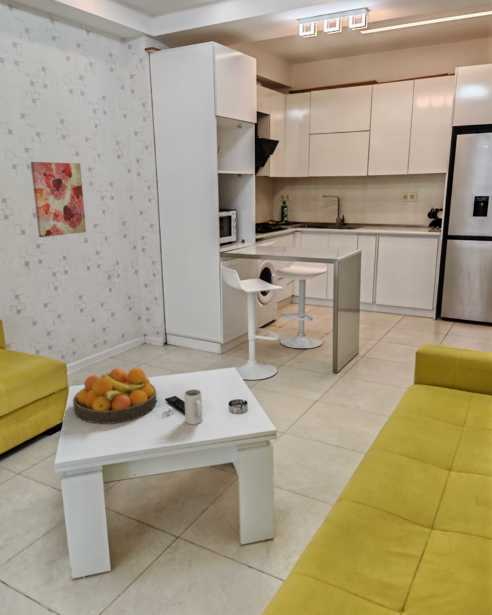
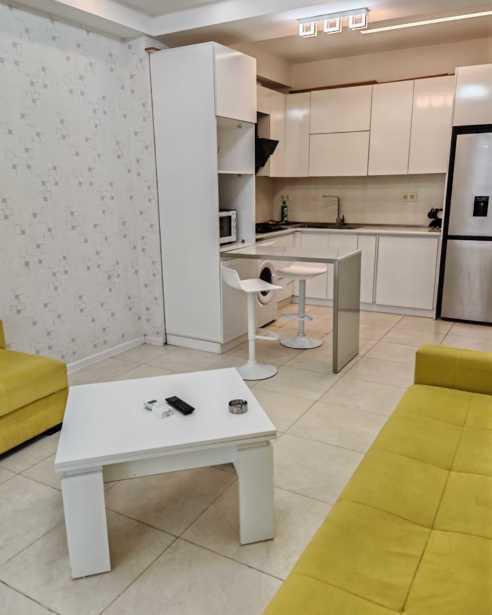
- wall art [30,161,87,238]
- fruit bowl [72,367,158,425]
- mug [183,388,203,425]
